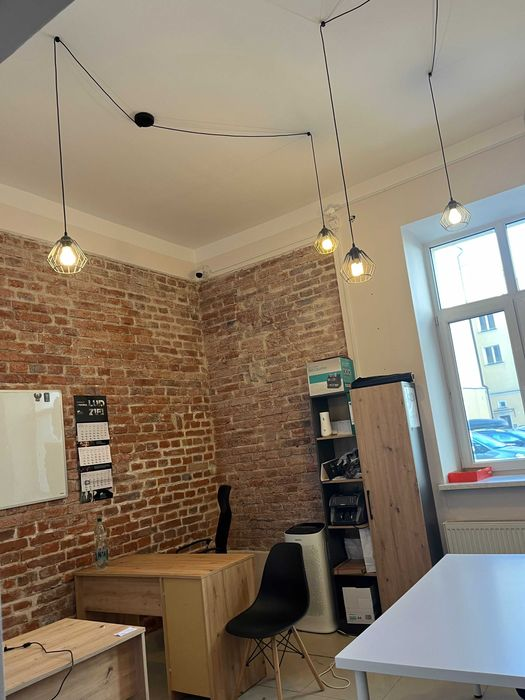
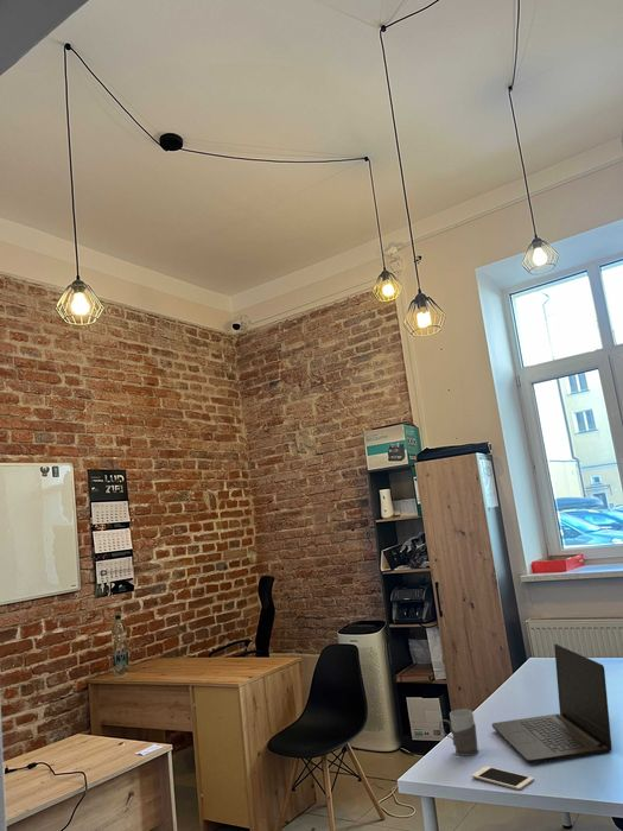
+ cell phone [471,765,535,791]
+ laptop [491,642,614,765]
+ mug [438,709,479,757]
